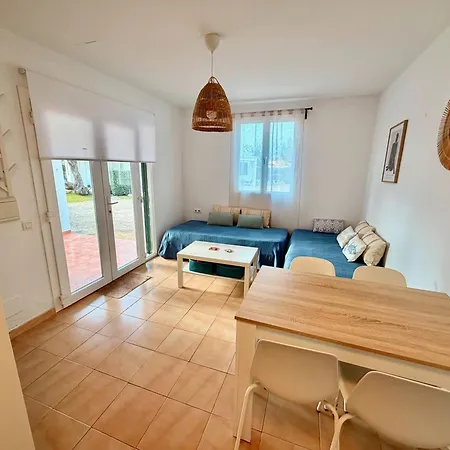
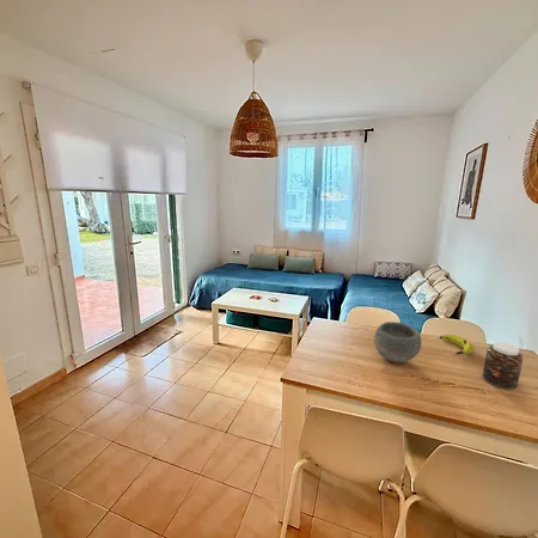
+ jar [481,341,524,390]
+ bowl [373,320,422,363]
+ banana [439,334,476,355]
